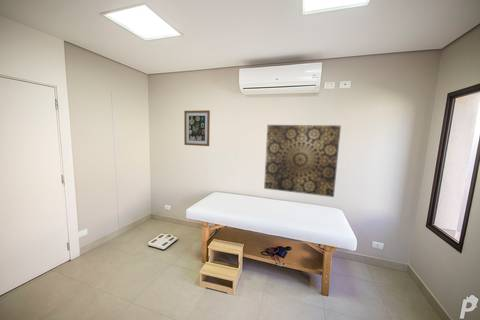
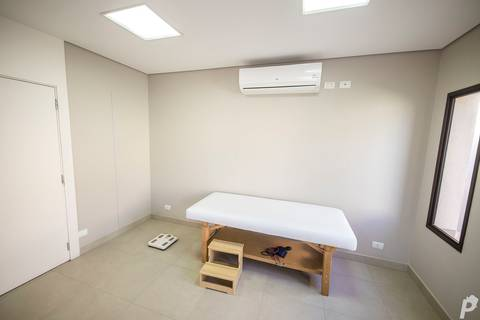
- wall art [183,109,211,147]
- wall art [263,124,342,198]
